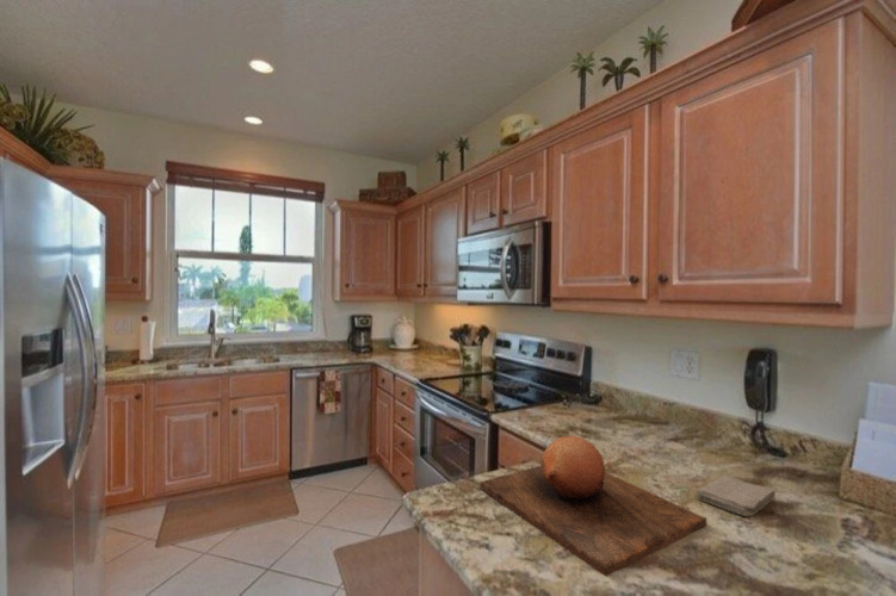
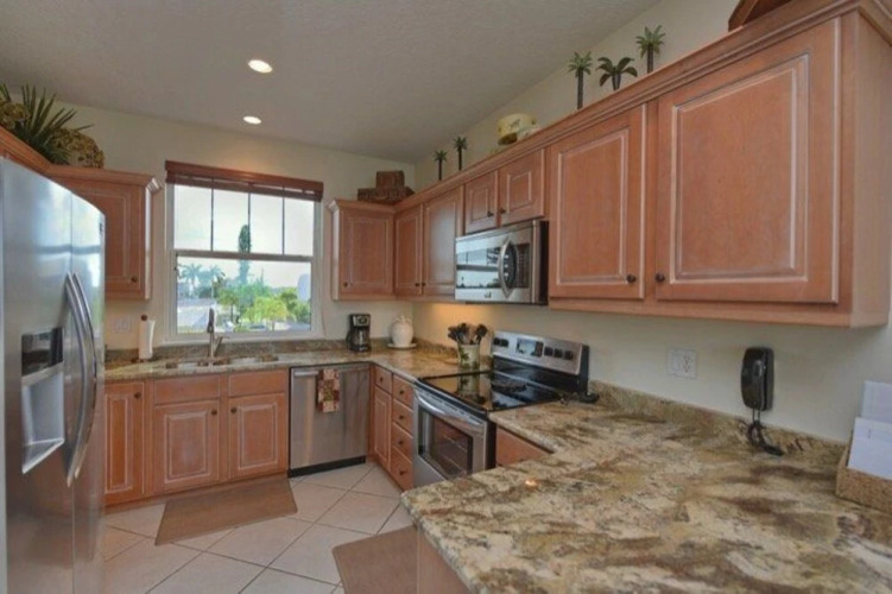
- washcloth [696,474,777,517]
- chopping board [478,435,707,578]
